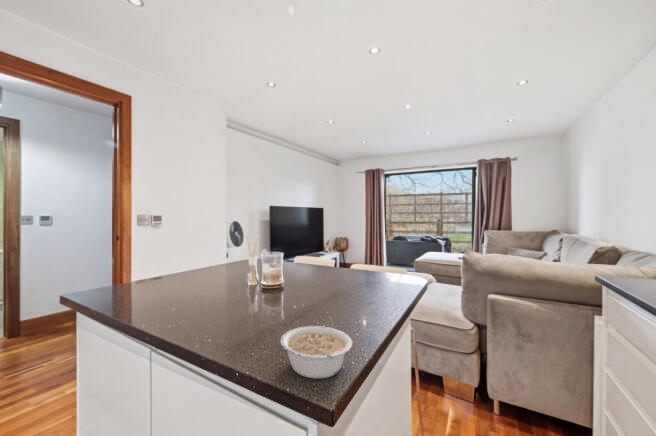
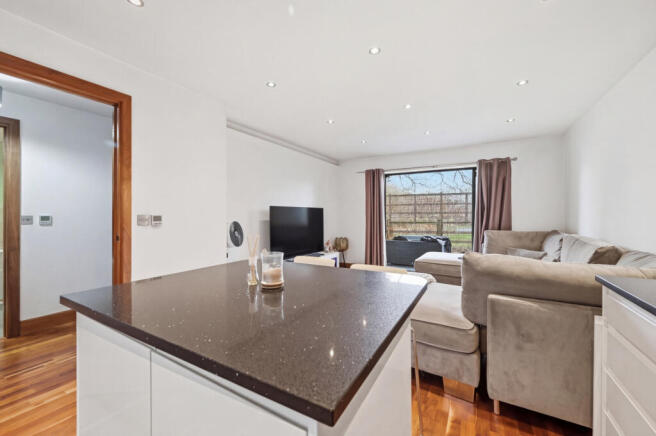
- legume [279,325,353,380]
